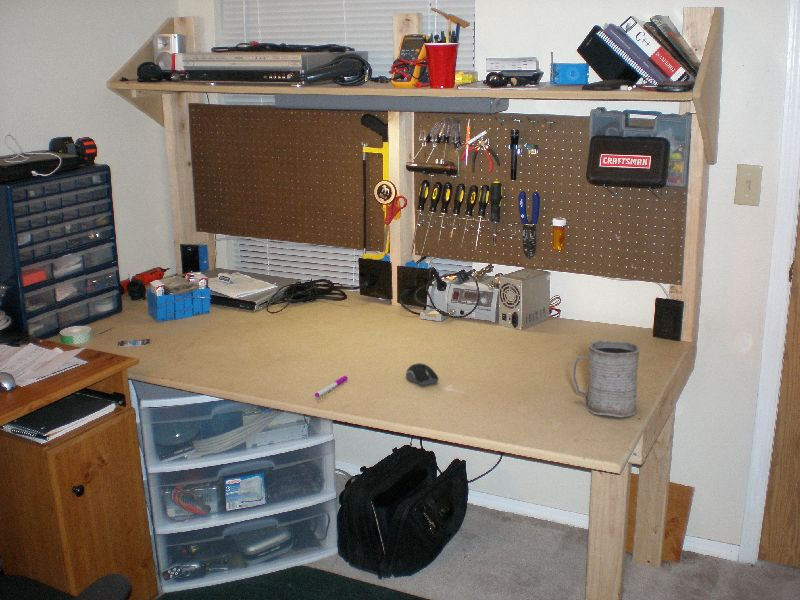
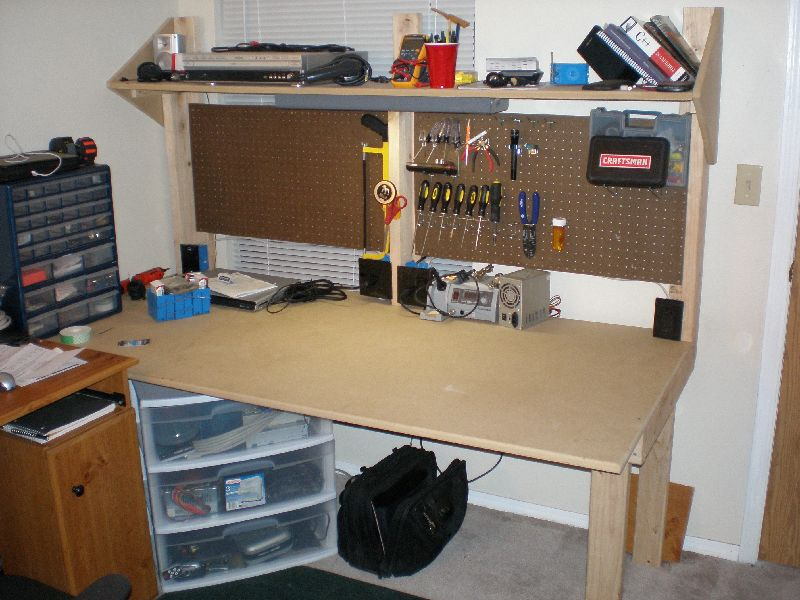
- pen [314,375,349,398]
- mug [572,339,641,418]
- computer mouse [405,362,440,386]
